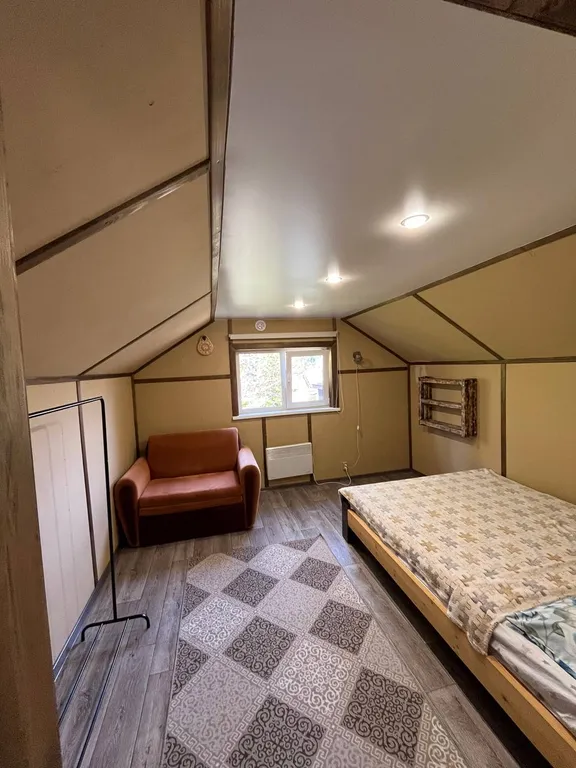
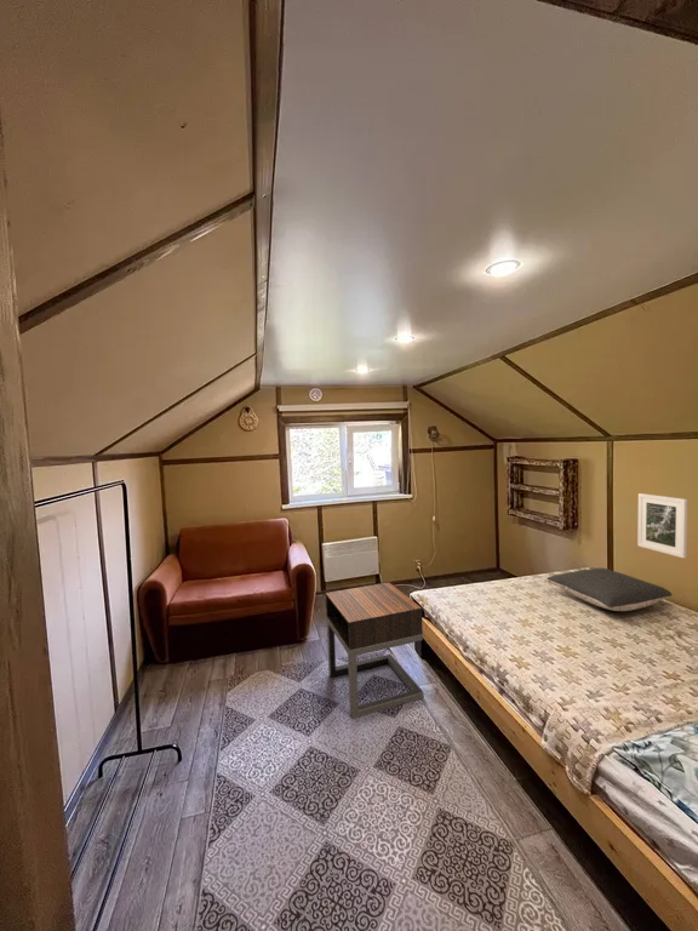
+ nightstand [325,581,425,720]
+ pillow [545,567,673,612]
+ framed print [636,492,688,559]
